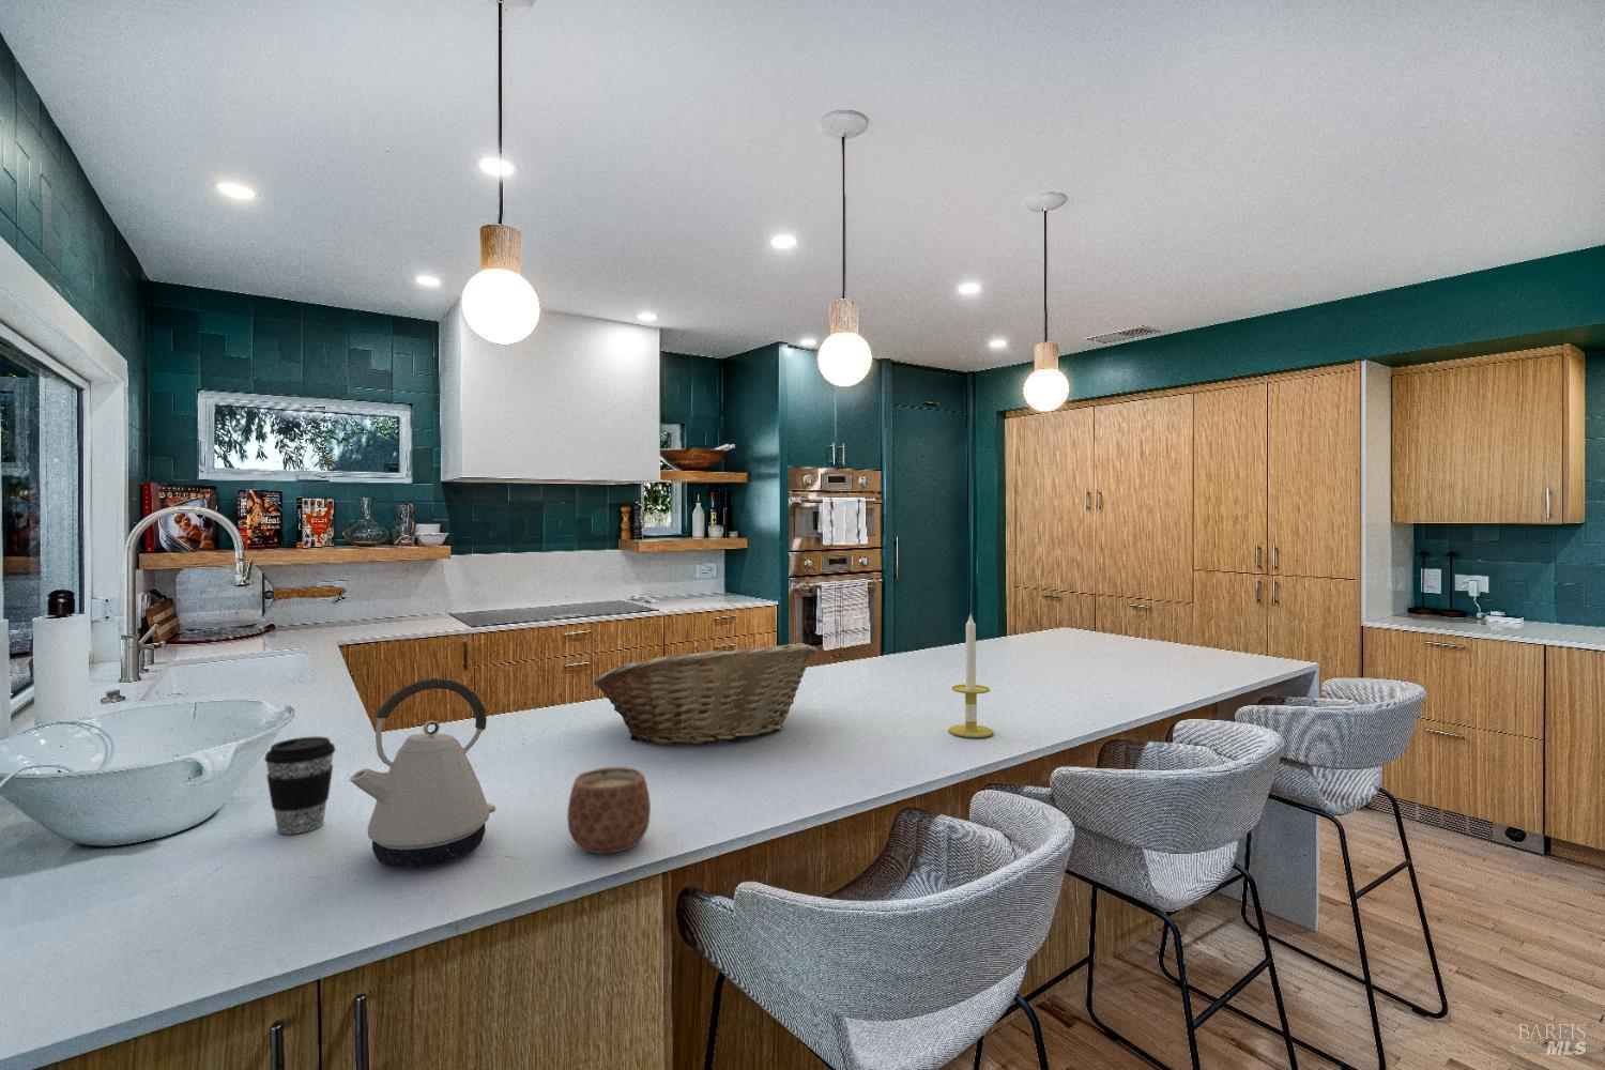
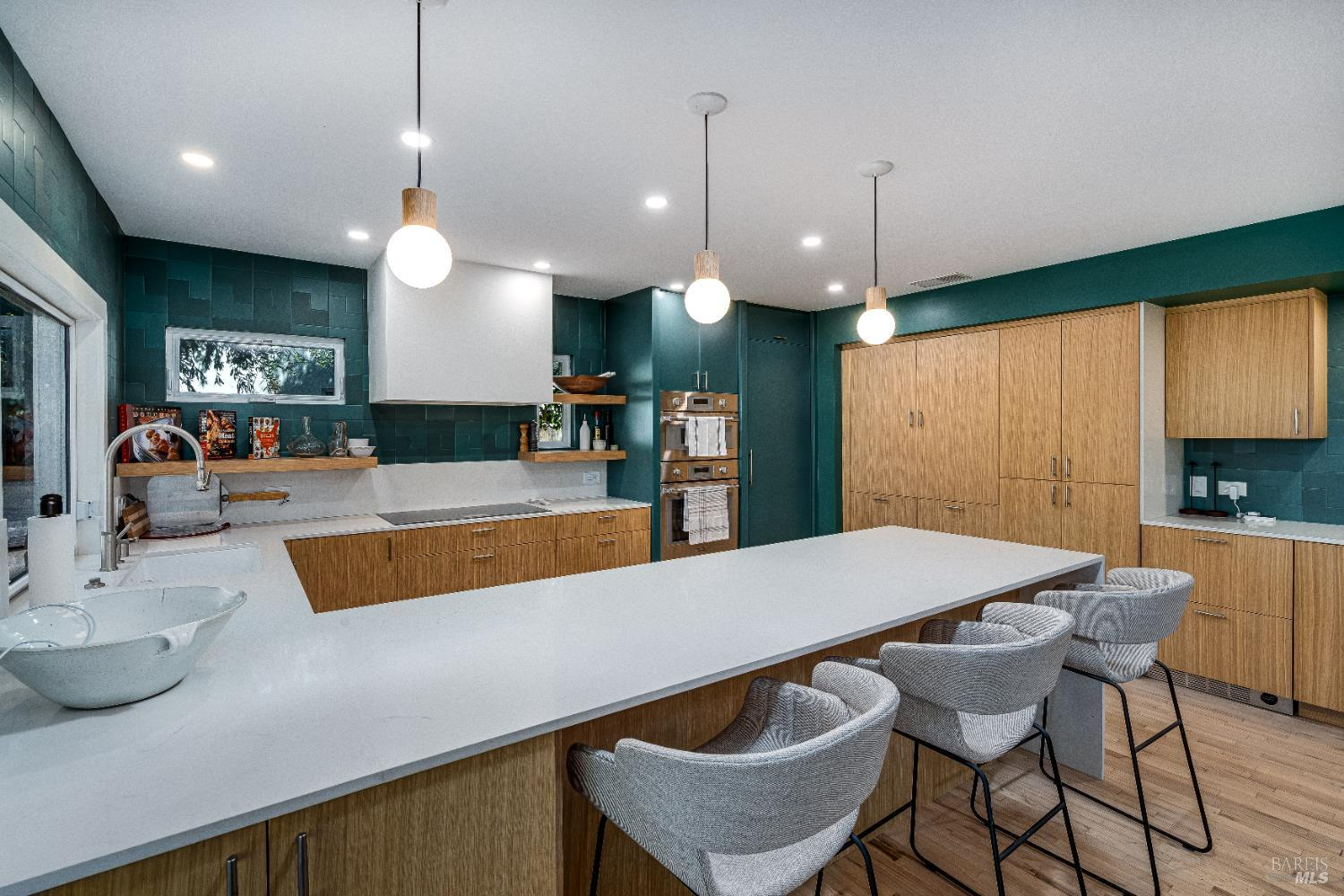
- kettle [349,677,497,869]
- mug [566,767,652,855]
- coffee cup [263,736,336,835]
- fruit basket [592,642,818,746]
- candle [948,614,995,738]
